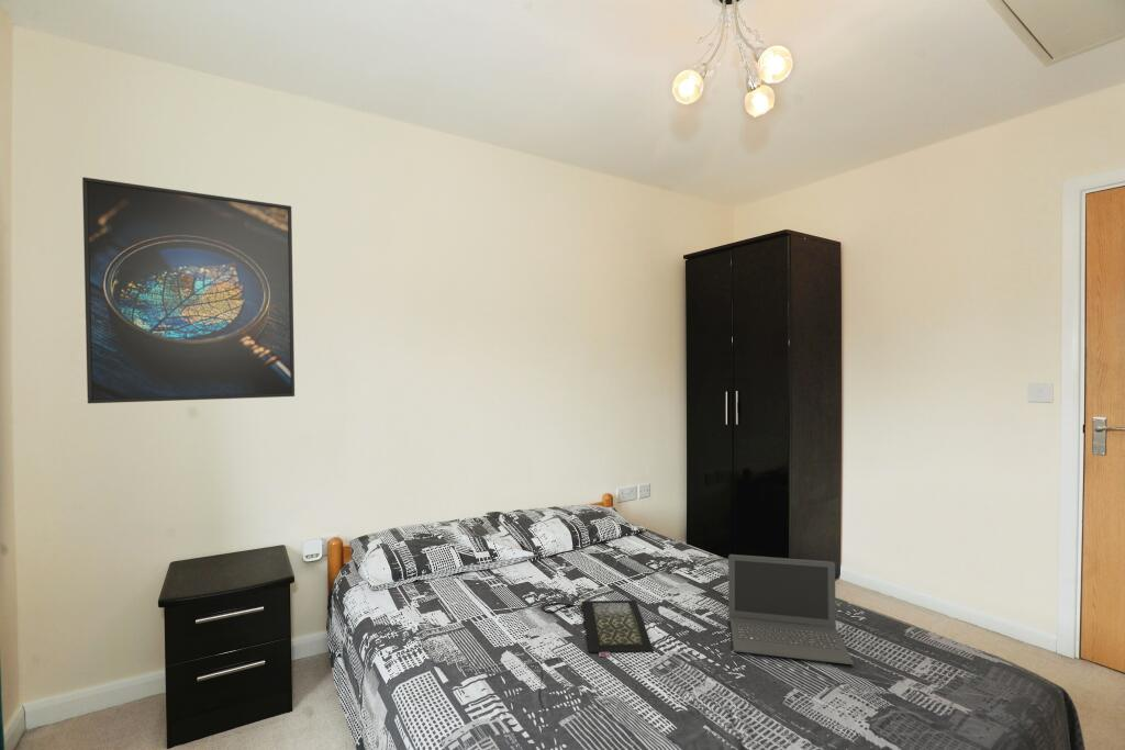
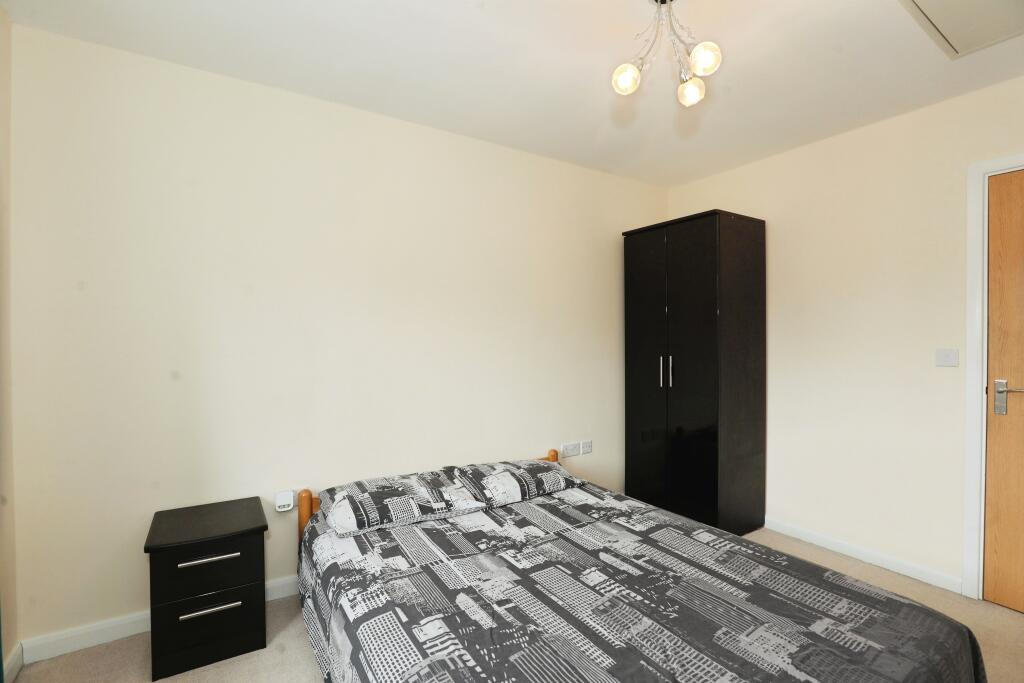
- clutch bag [541,598,655,658]
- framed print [81,176,296,404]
- laptop computer [727,553,855,665]
